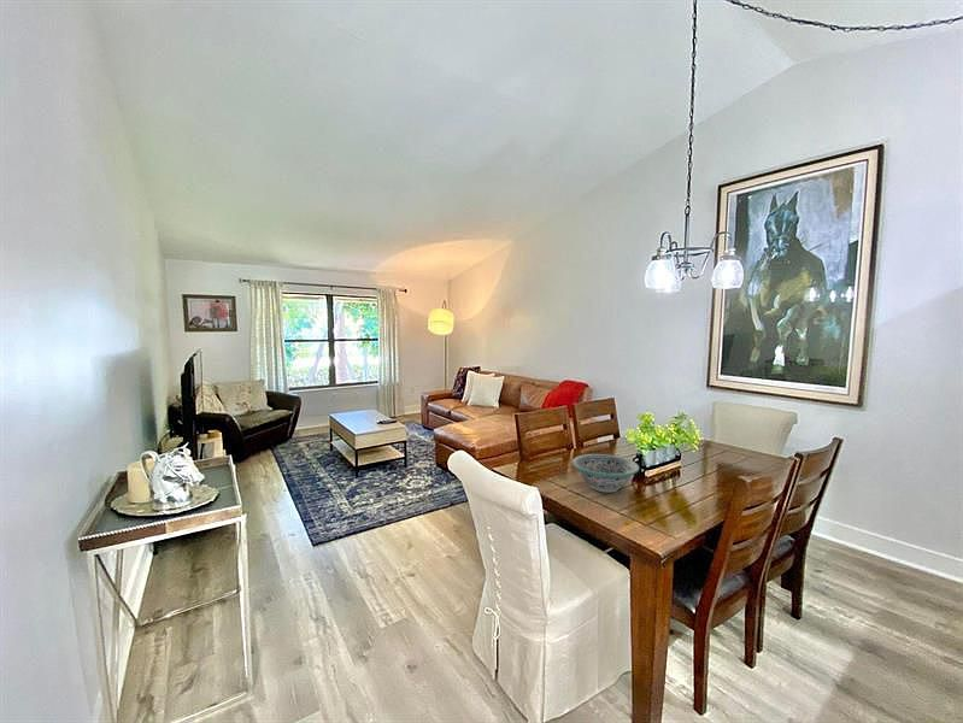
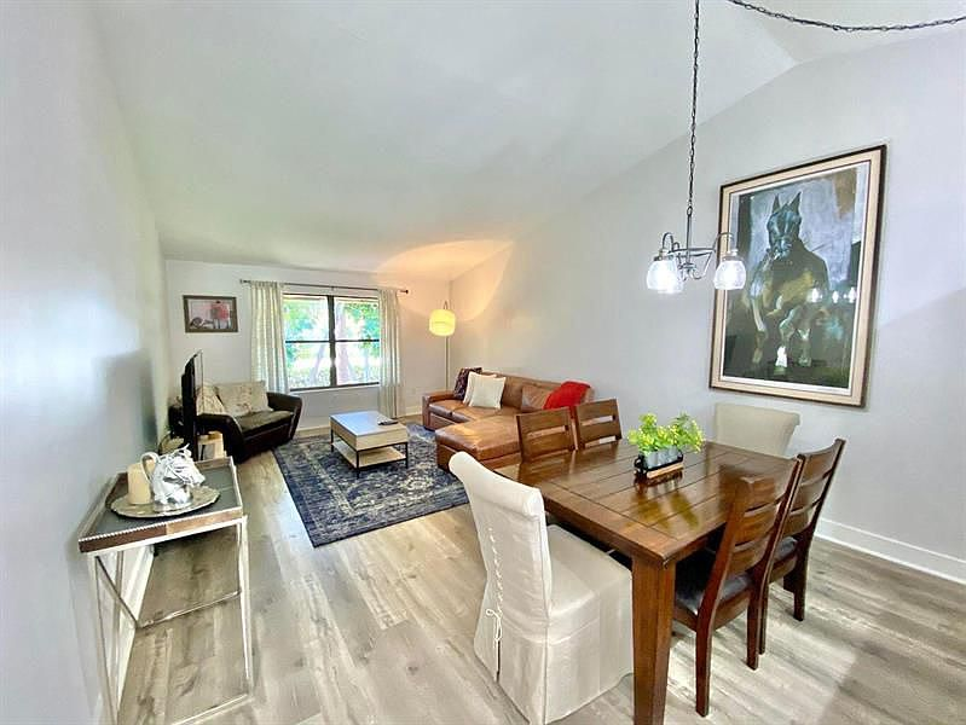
- decorative bowl [571,453,640,494]
